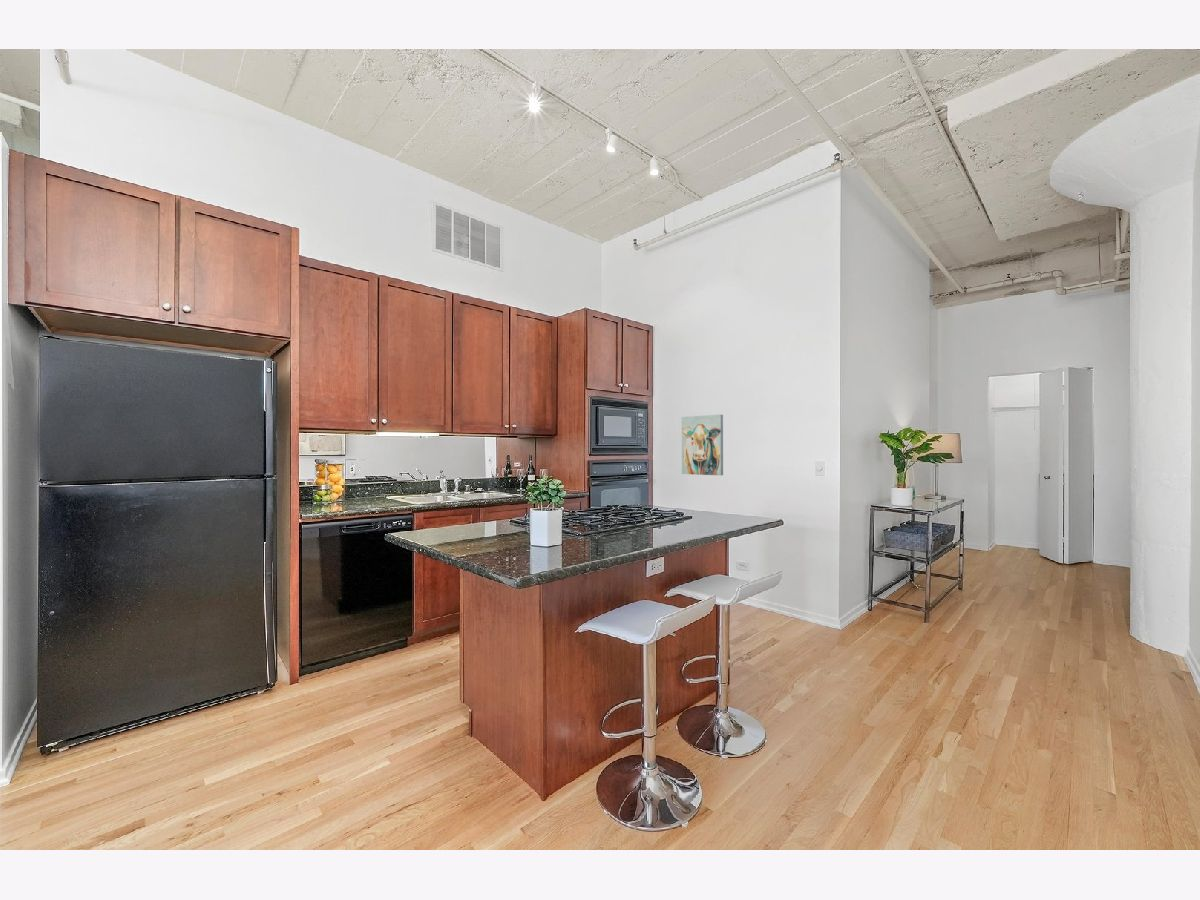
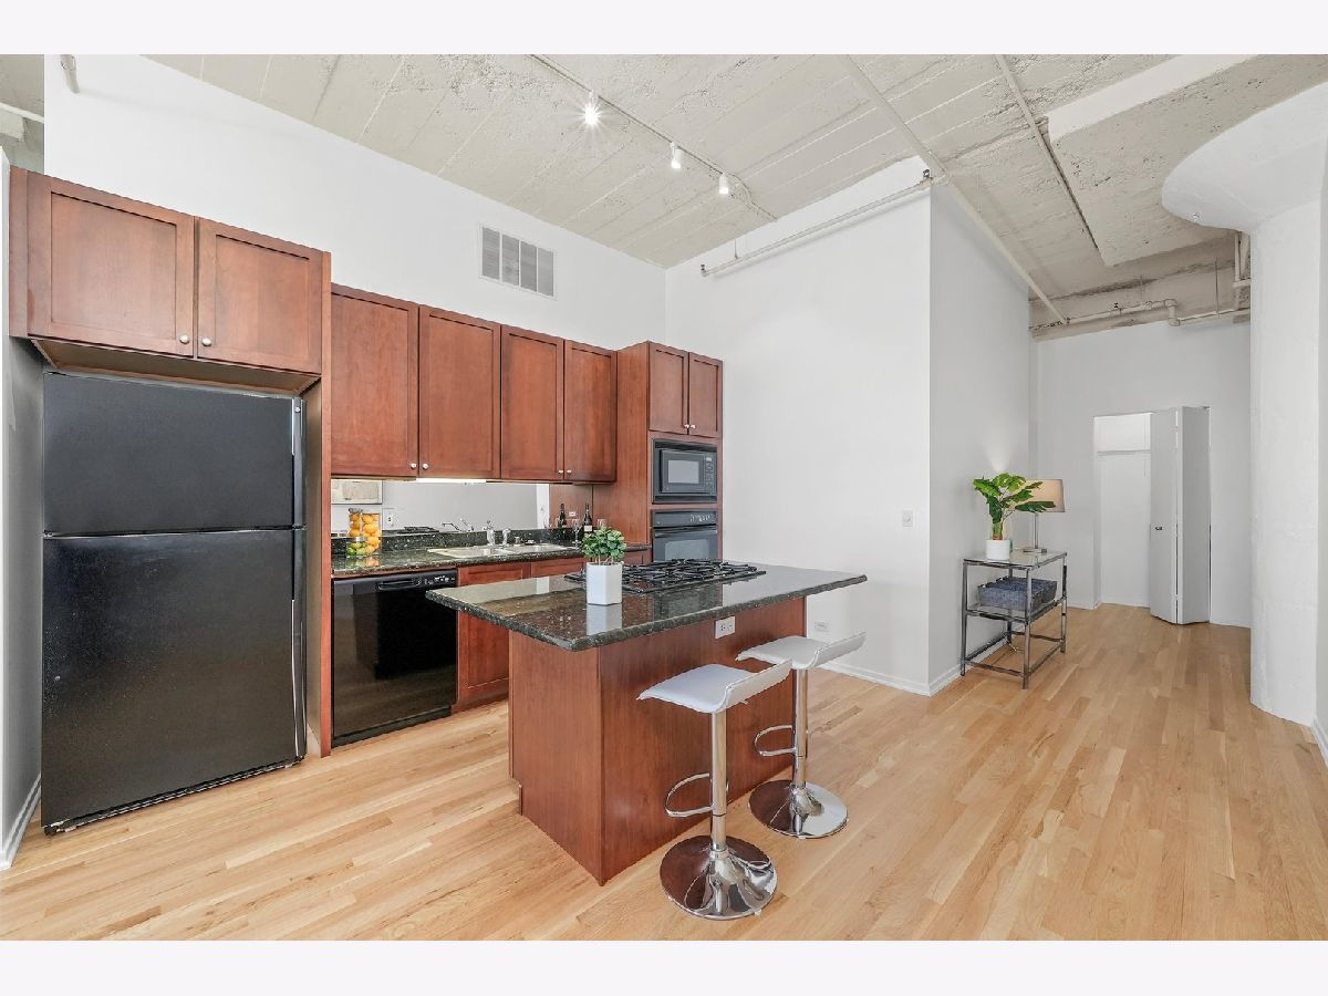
- wall art [681,414,724,476]
